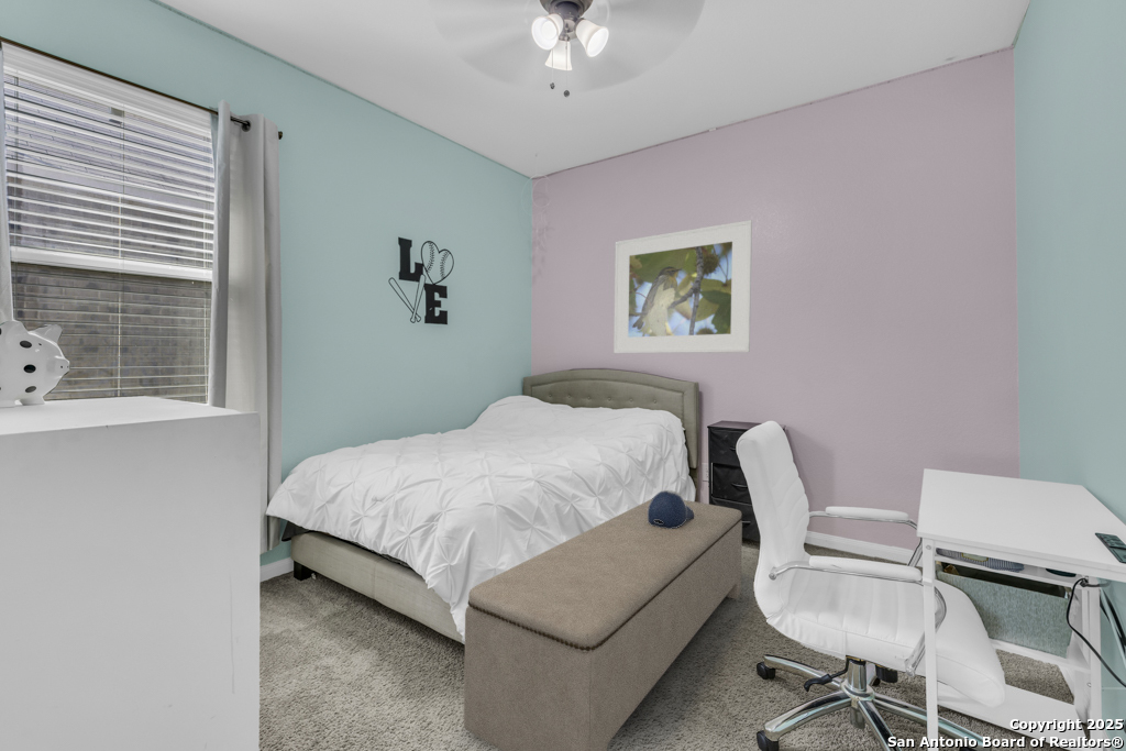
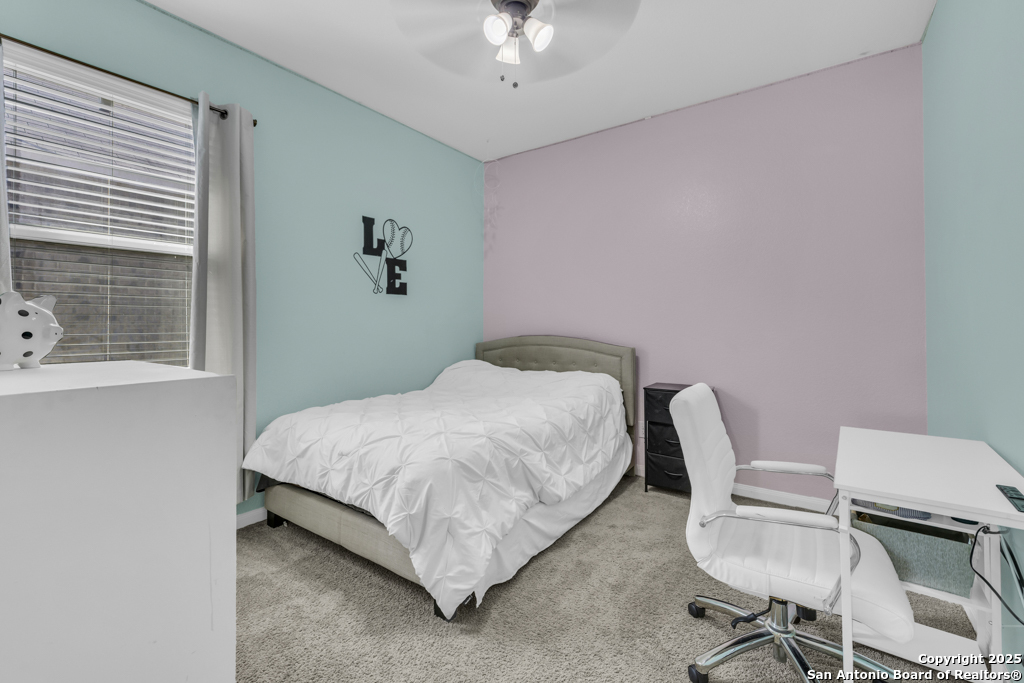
- baseball cap [648,489,694,529]
- bench [463,497,743,751]
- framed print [612,219,753,354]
